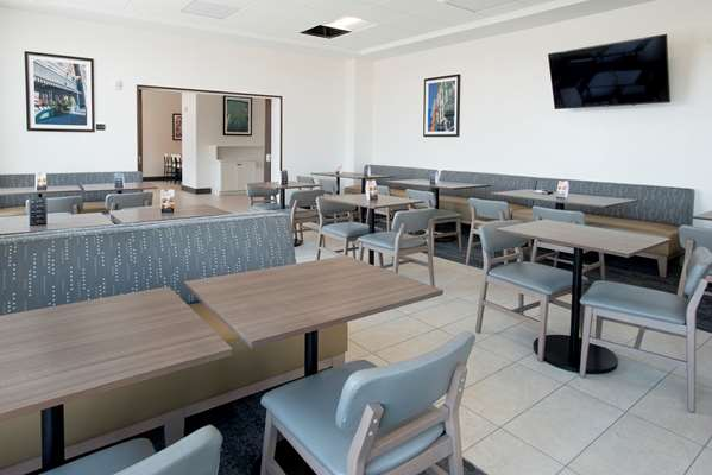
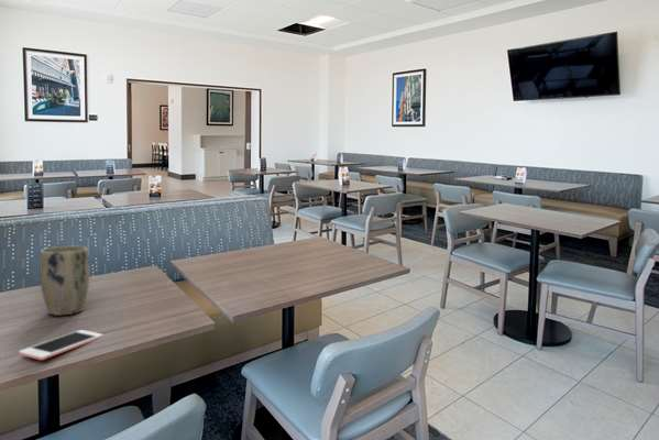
+ plant pot [39,245,90,317]
+ cell phone [18,329,103,361]
